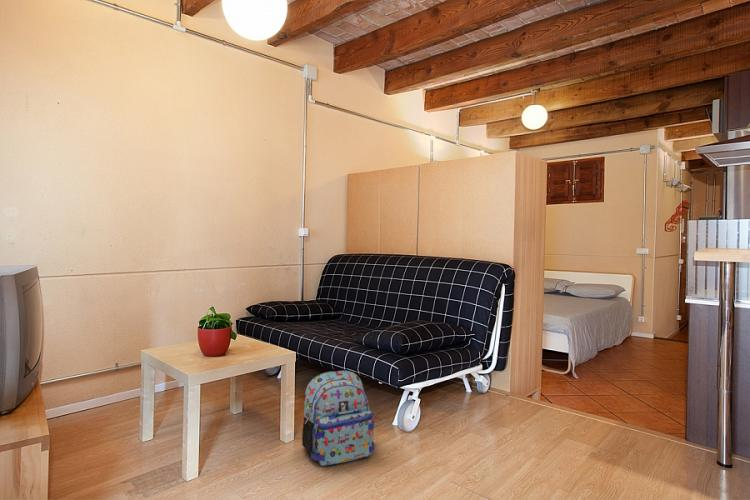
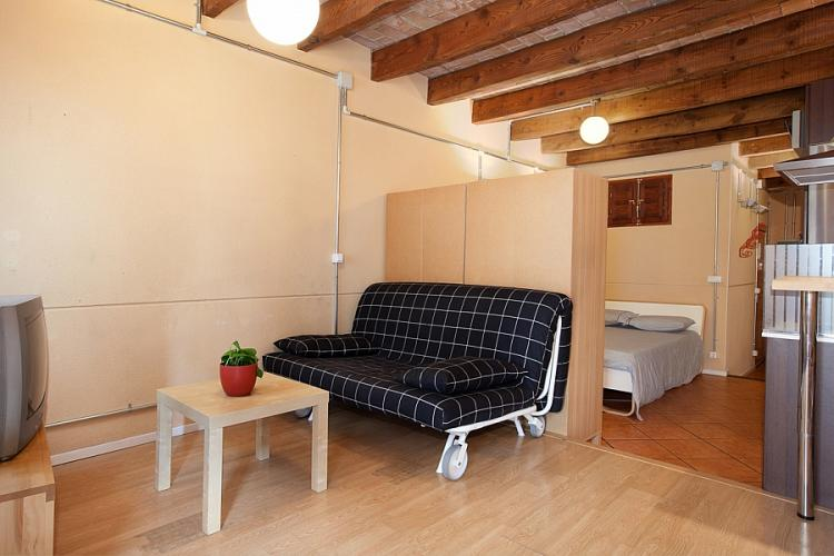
- backpack [301,370,375,467]
